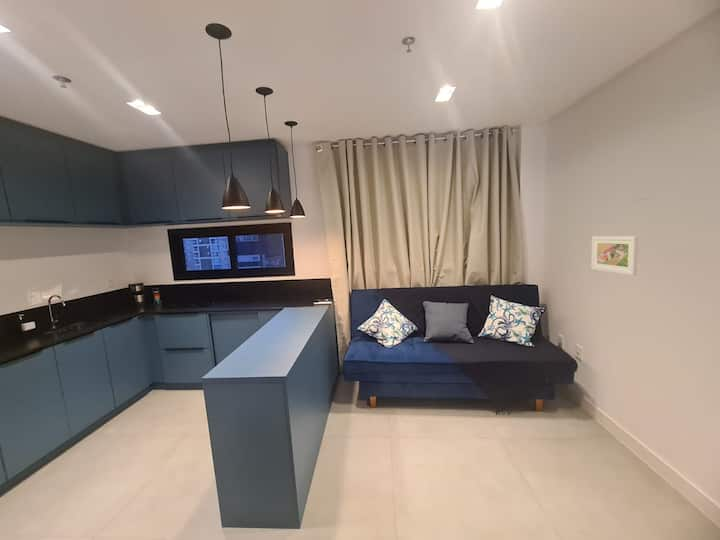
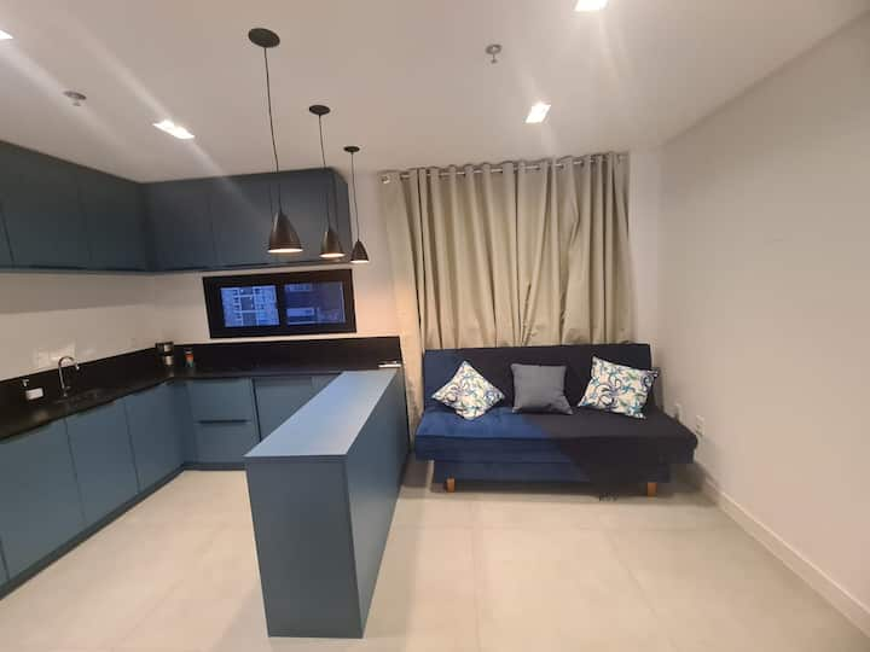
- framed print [591,235,639,276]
